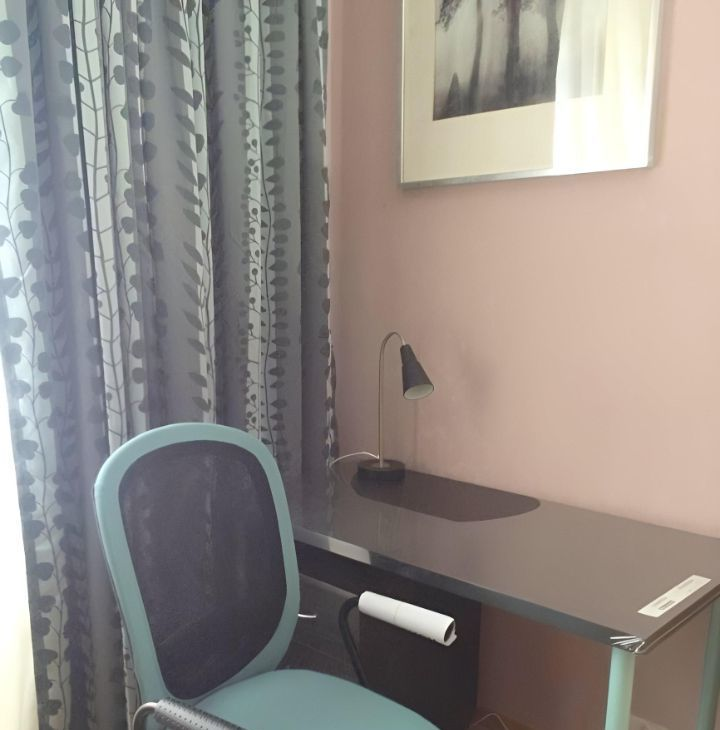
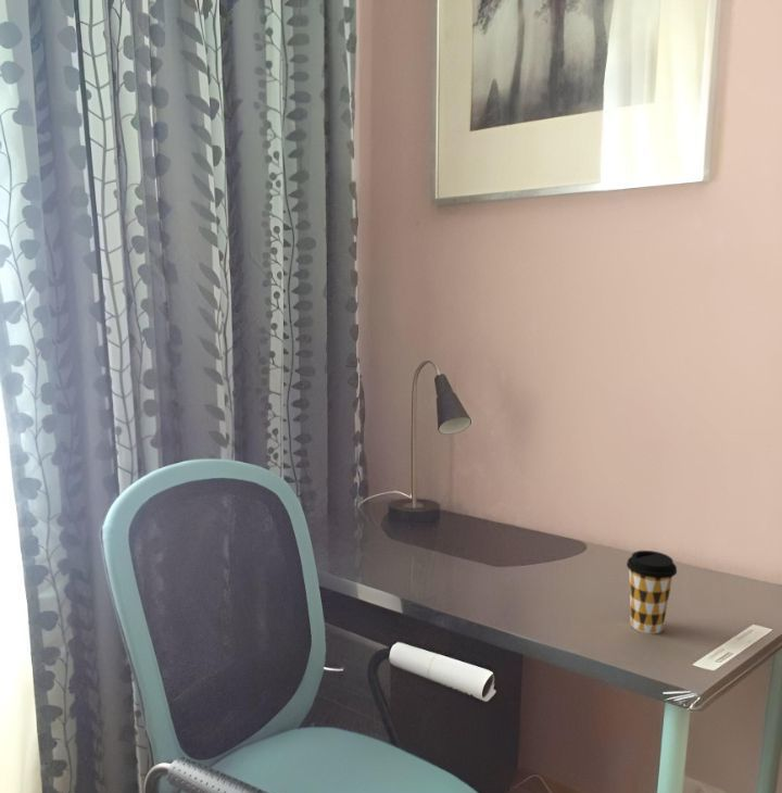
+ coffee cup [626,550,678,634]
